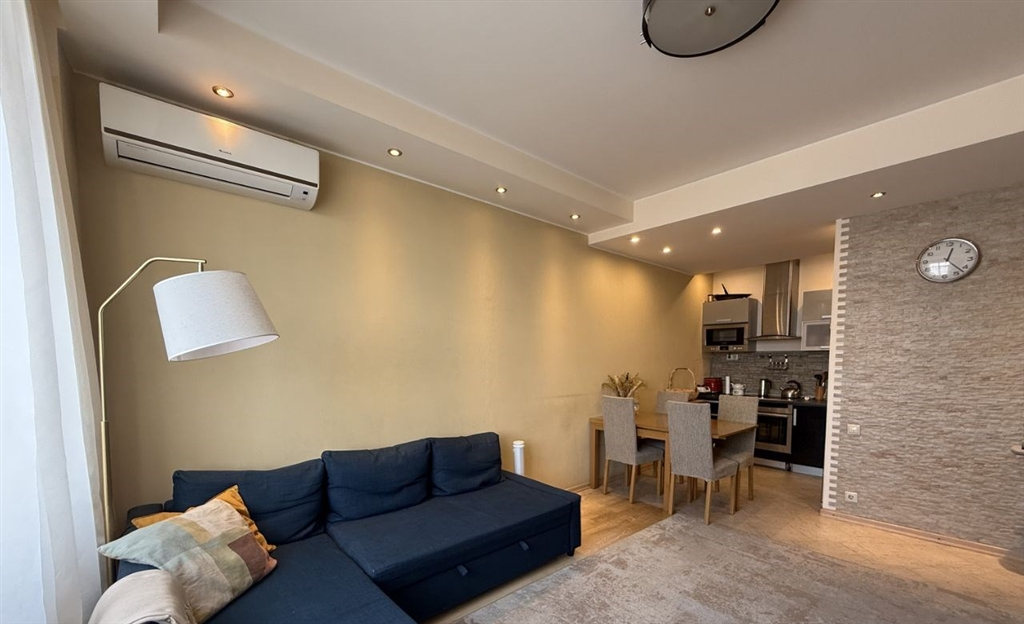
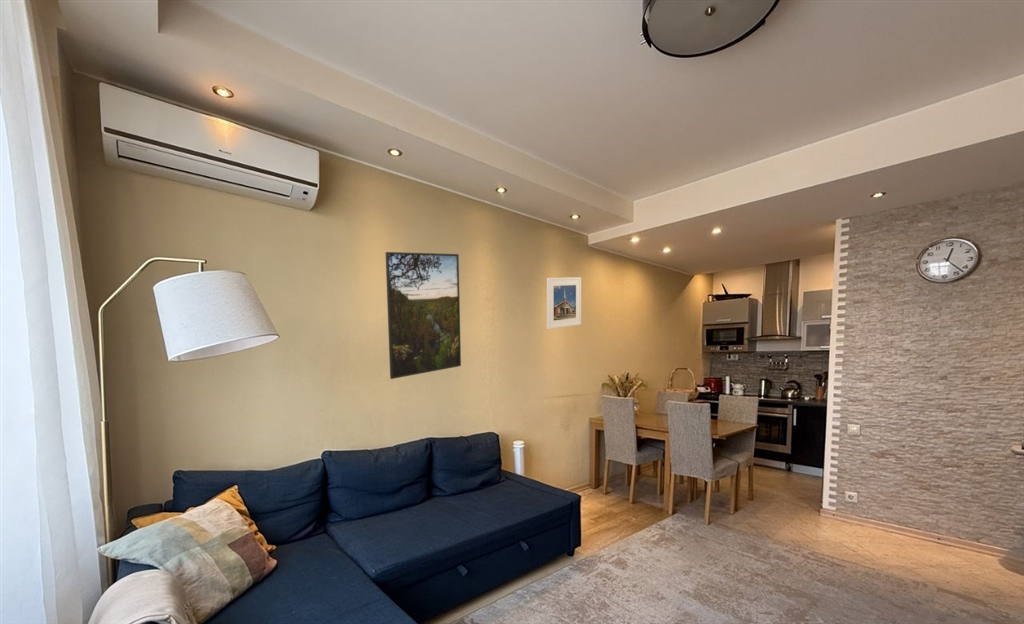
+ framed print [546,276,582,330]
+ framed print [384,251,462,380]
